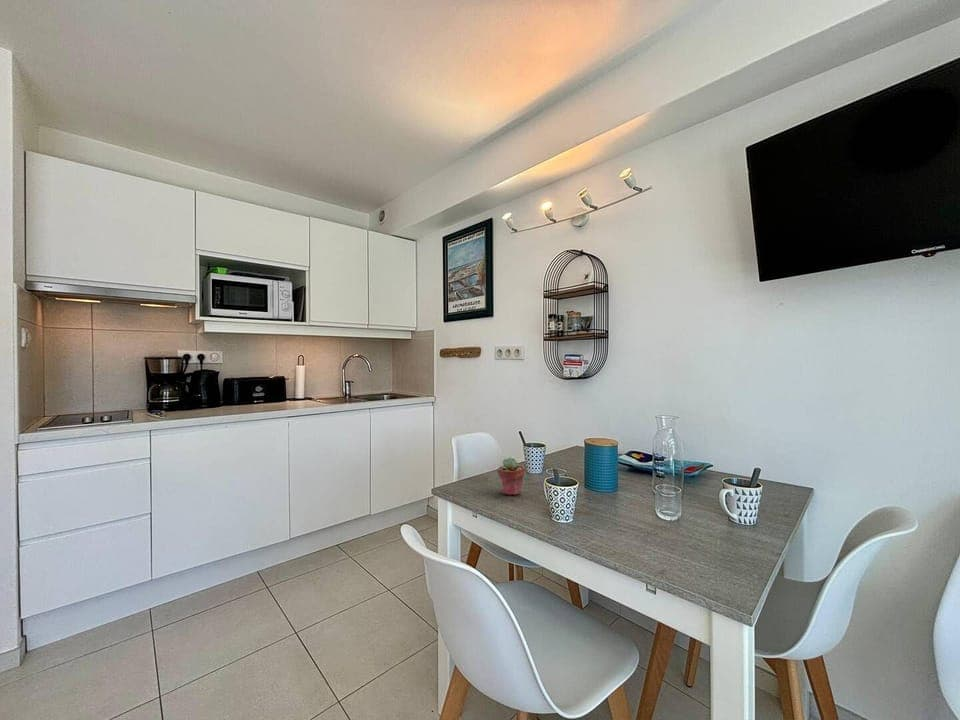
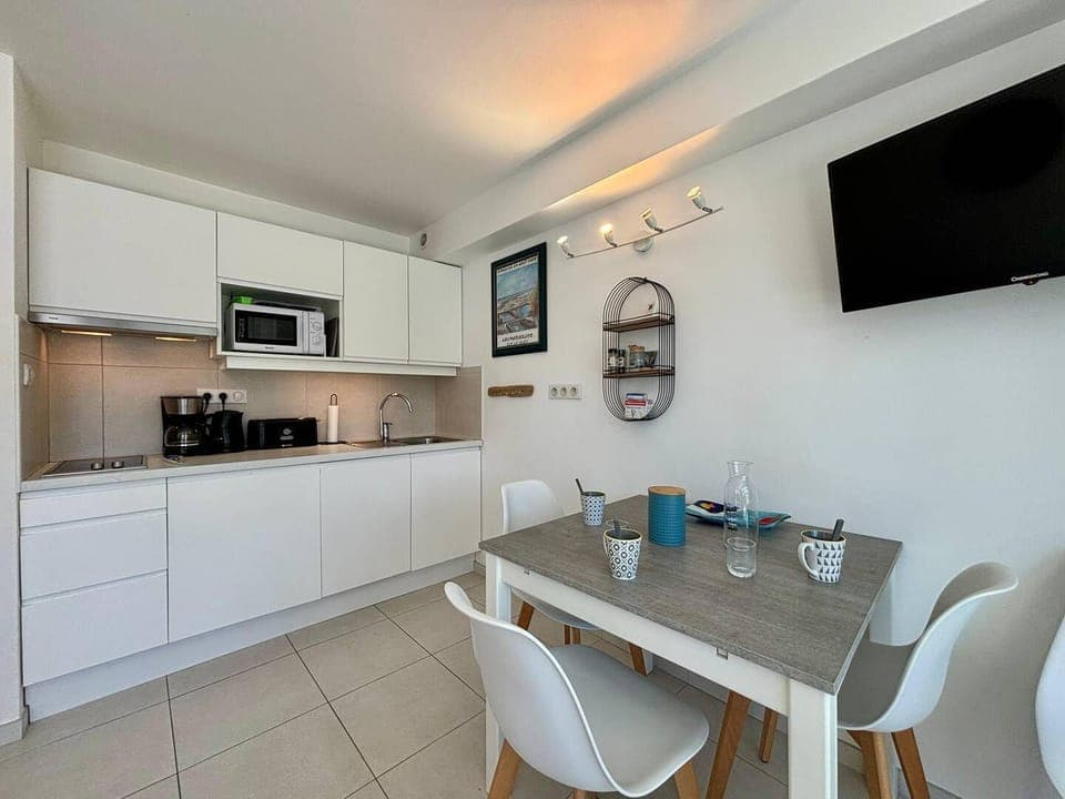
- potted succulent [497,456,526,496]
